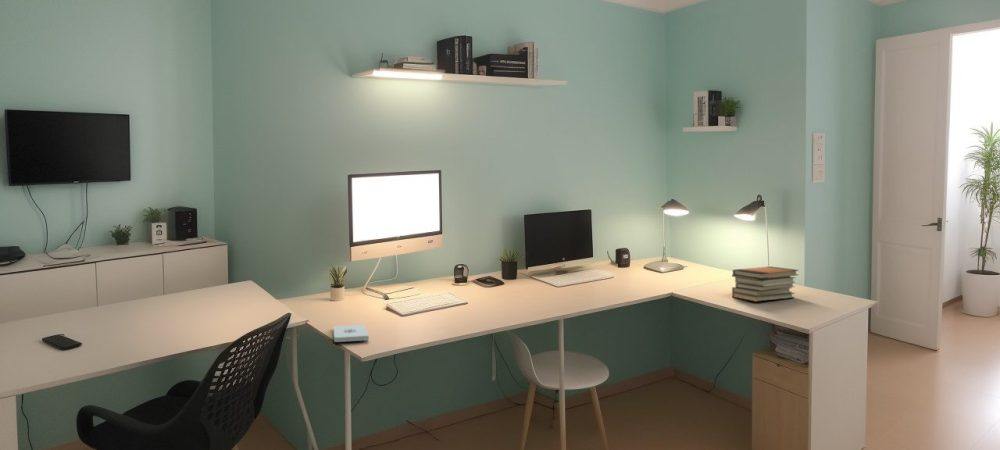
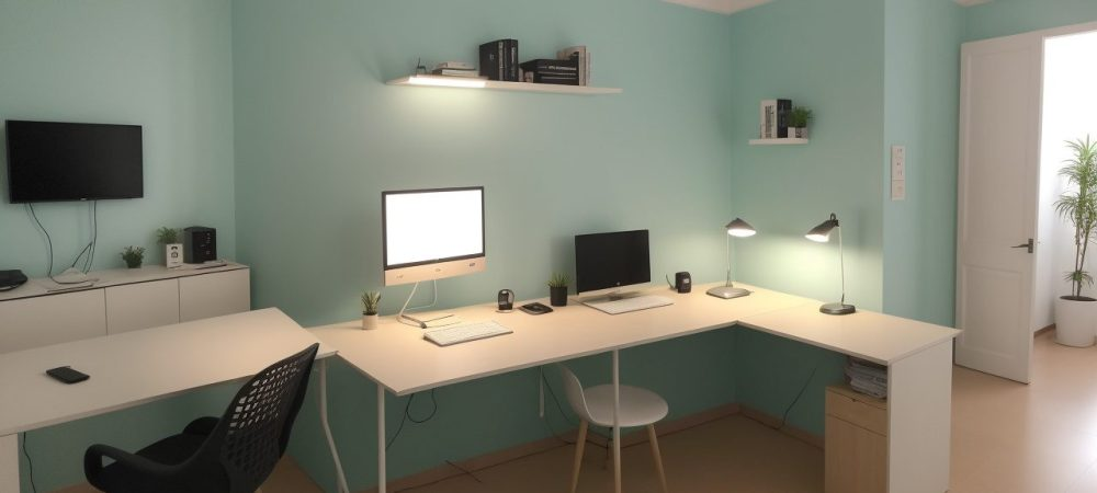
- book stack [731,265,800,303]
- notepad [332,324,370,343]
